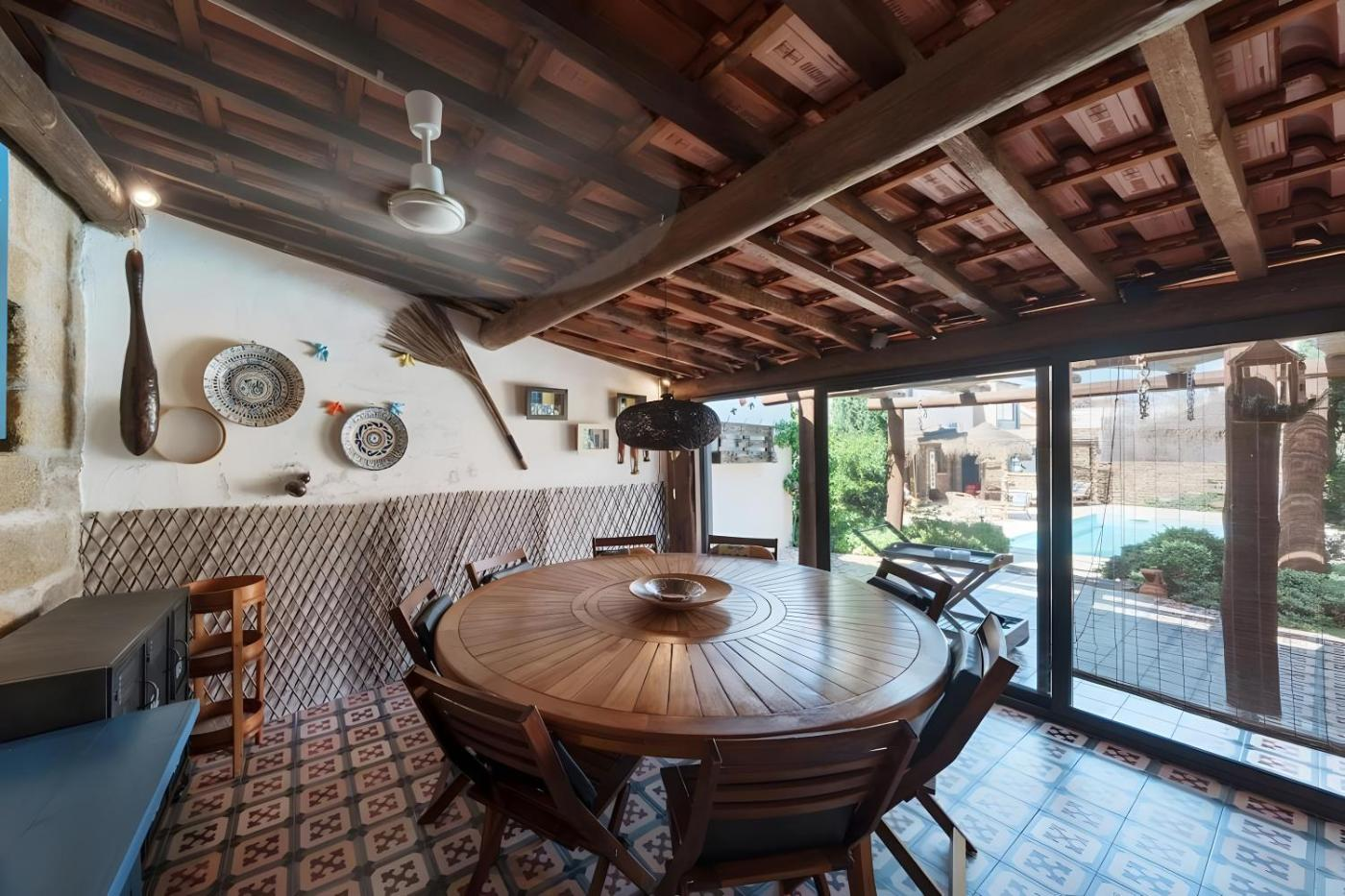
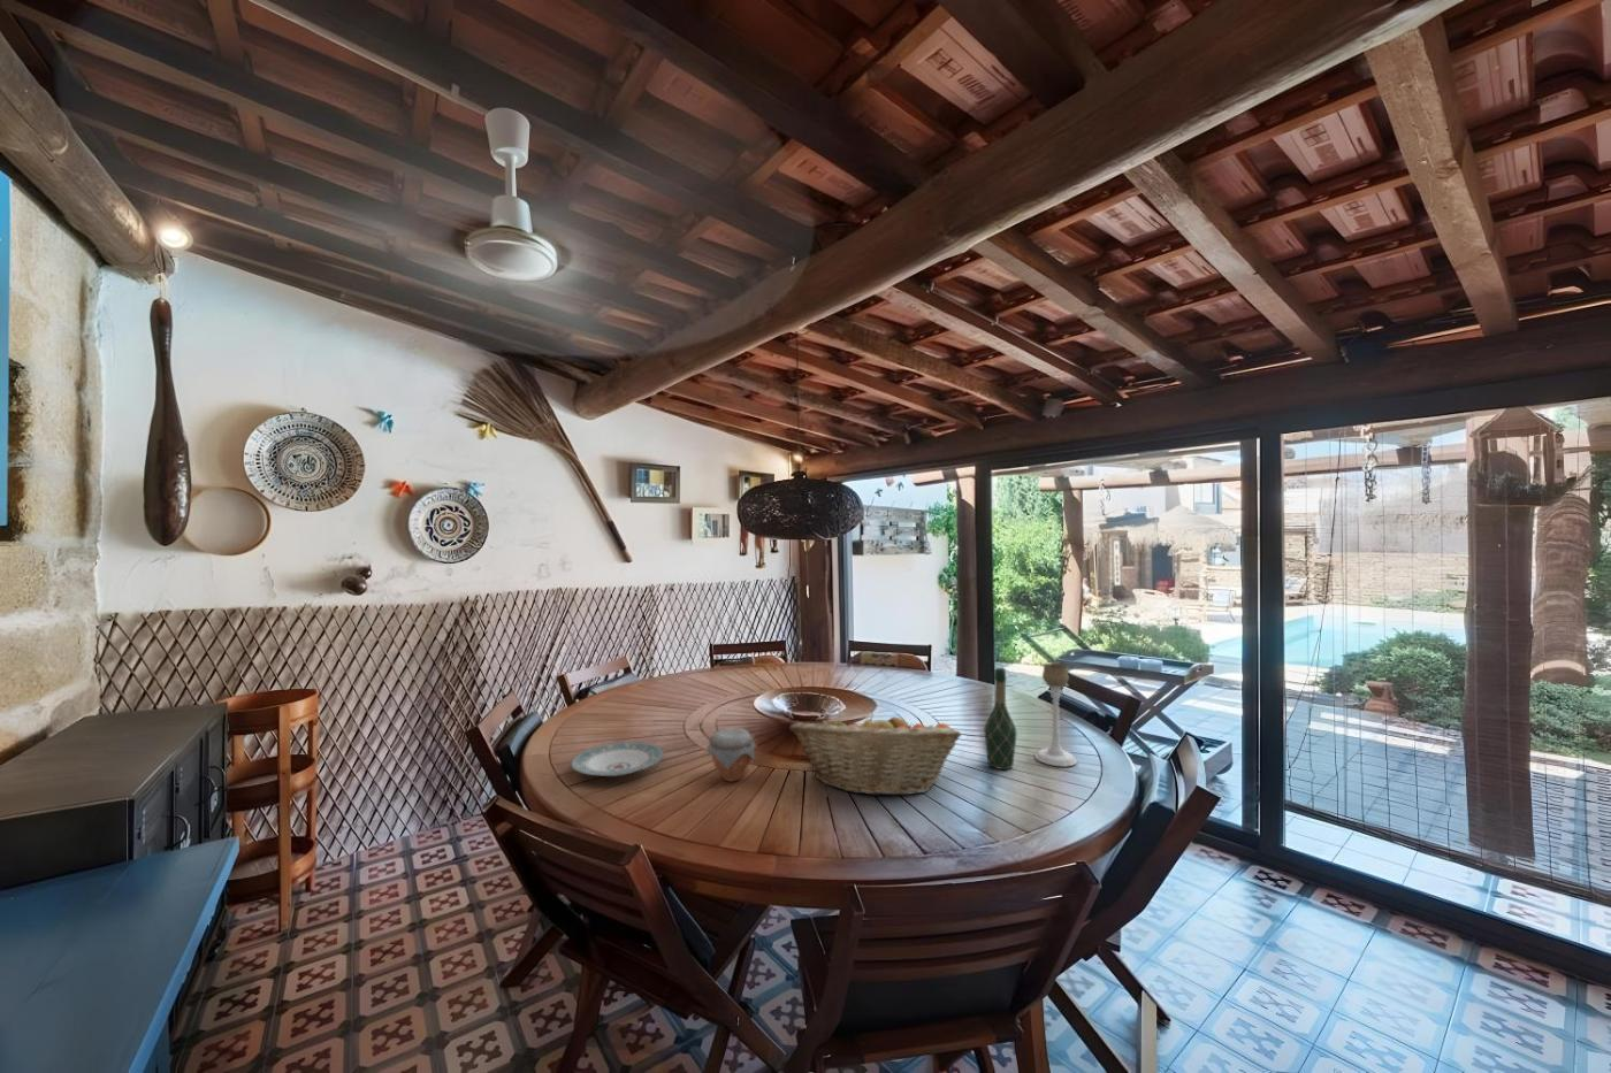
+ jar [705,727,757,783]
+ fruit basket [788,709,963,798]
+ candle holder [1034,662,1078,768]
+ wine bottle [982,667,1018,770]
+ plate [570,740,665,777]
